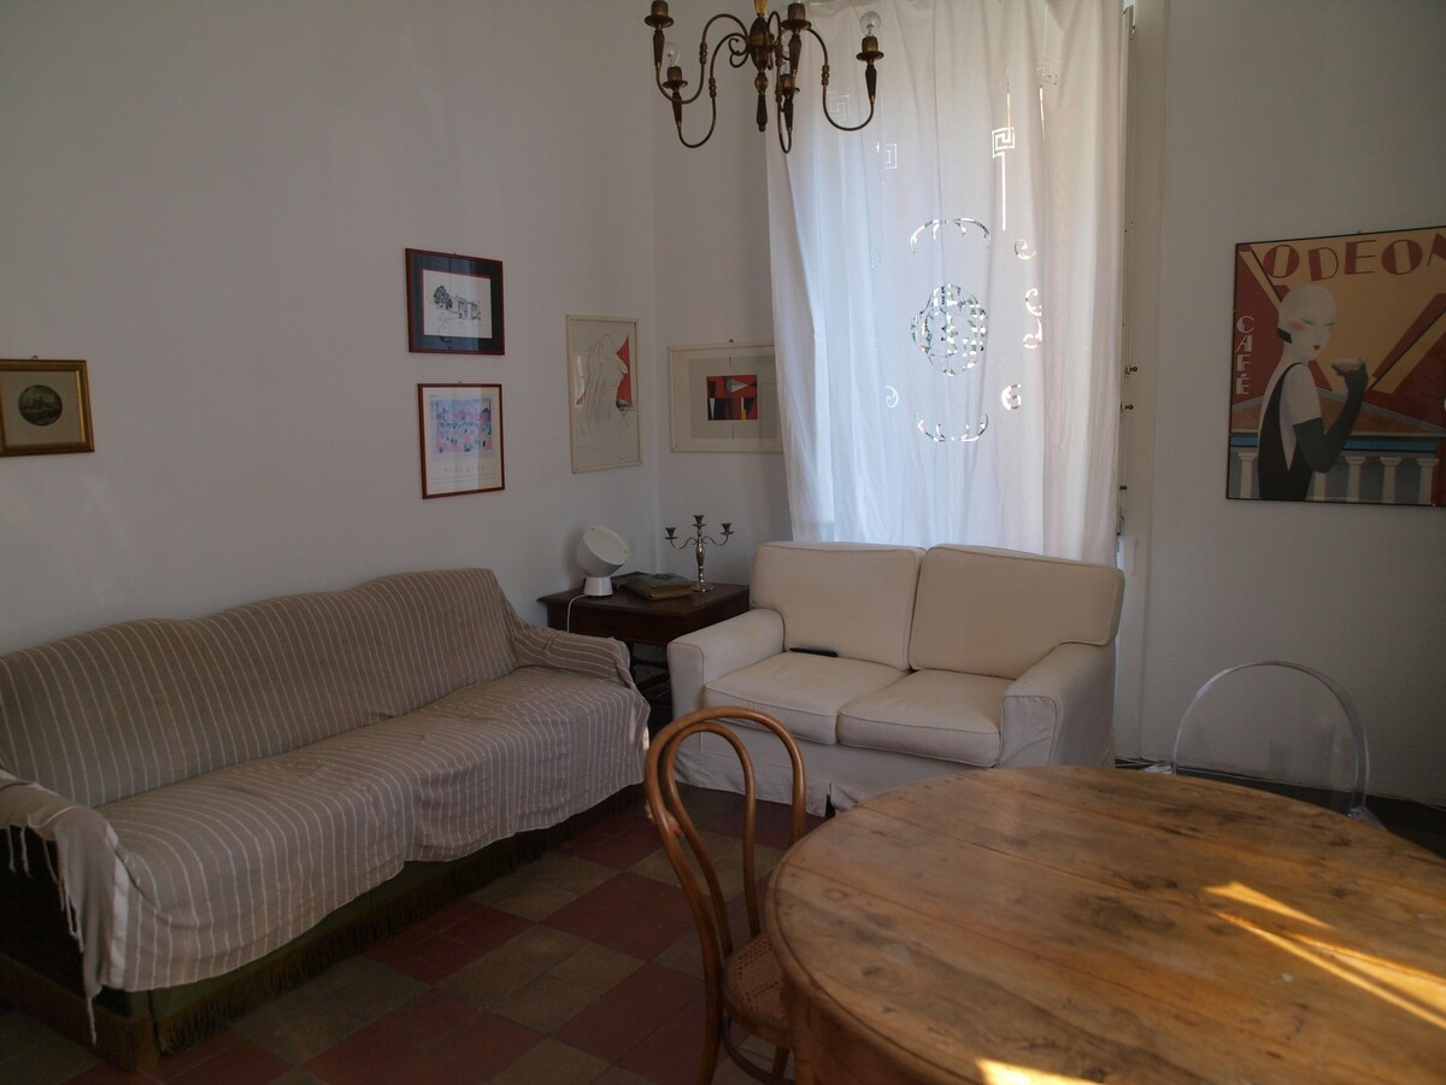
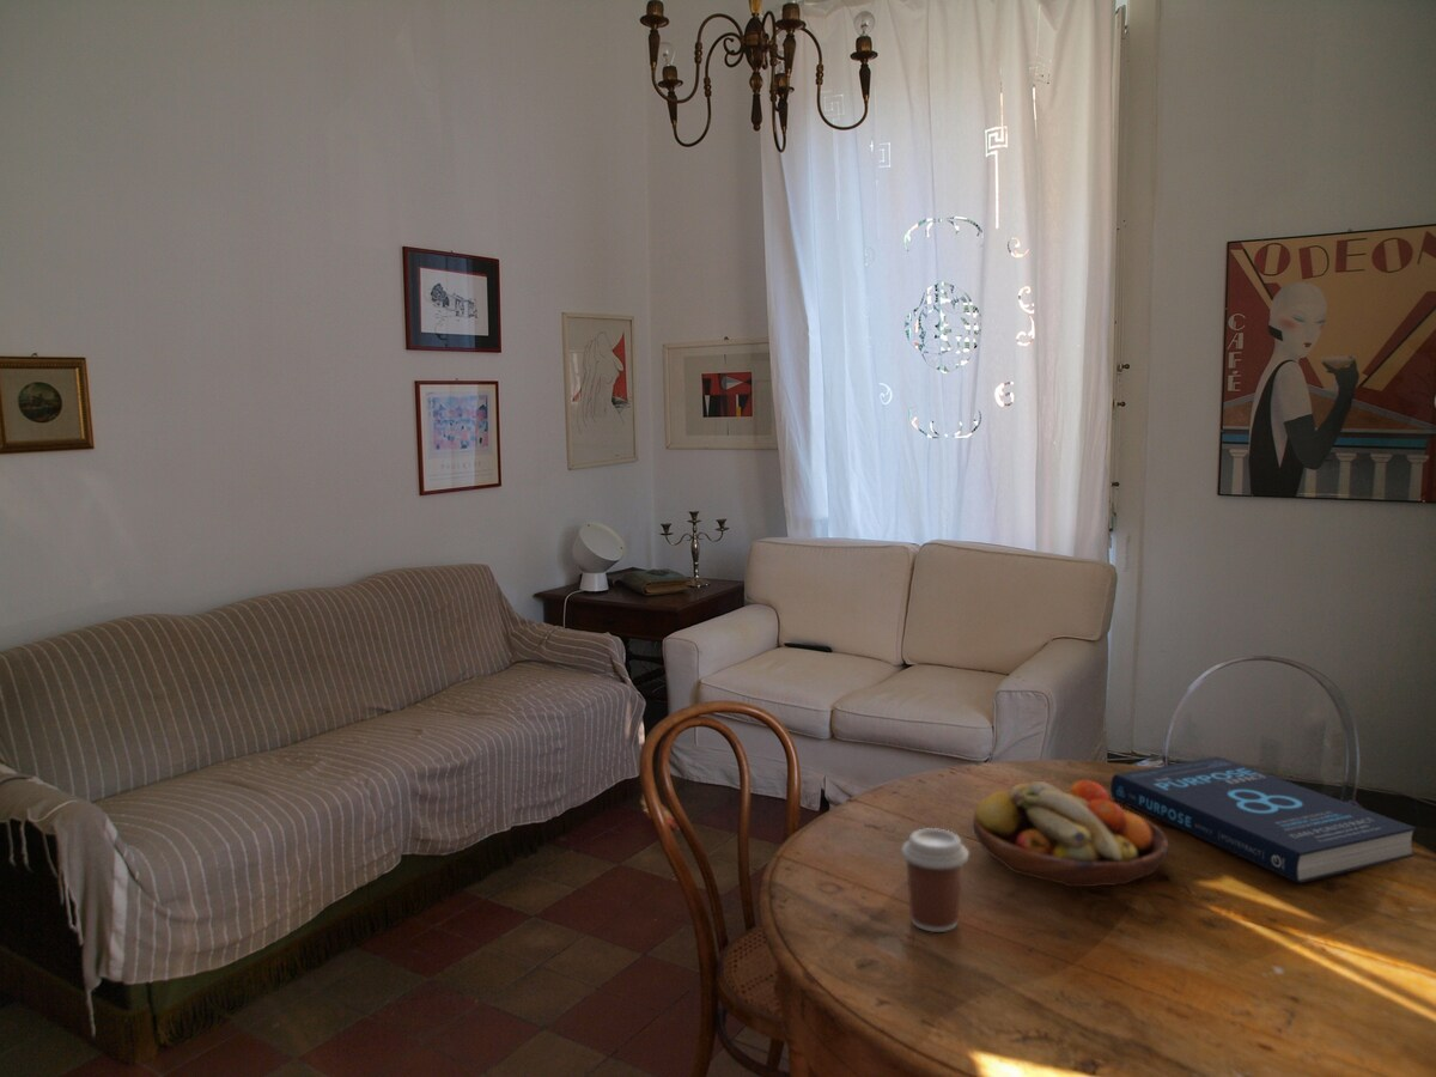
+ coffee cup [900,827,970,933]
+ book [1109,755,1417,884]
+ fruit bowl [972,779,1169,888]
